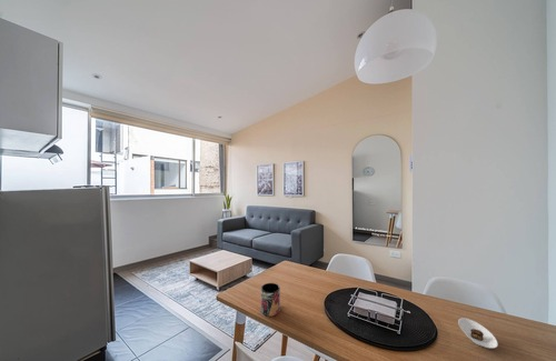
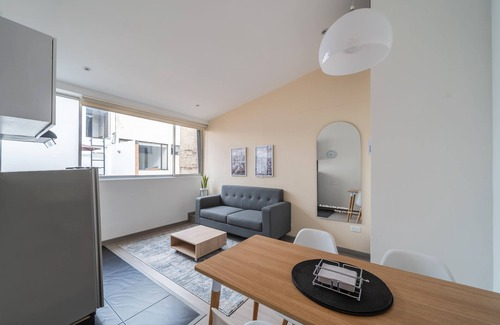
- saucer [457,317,499,349]
- mug [260,282,281,318]
